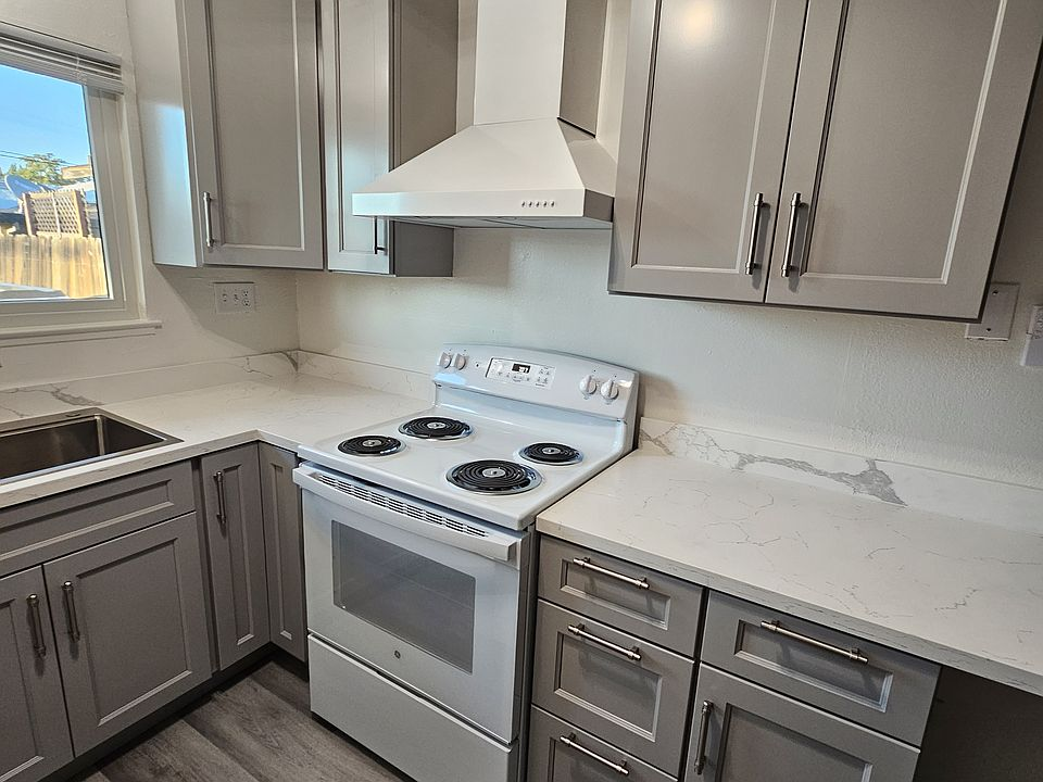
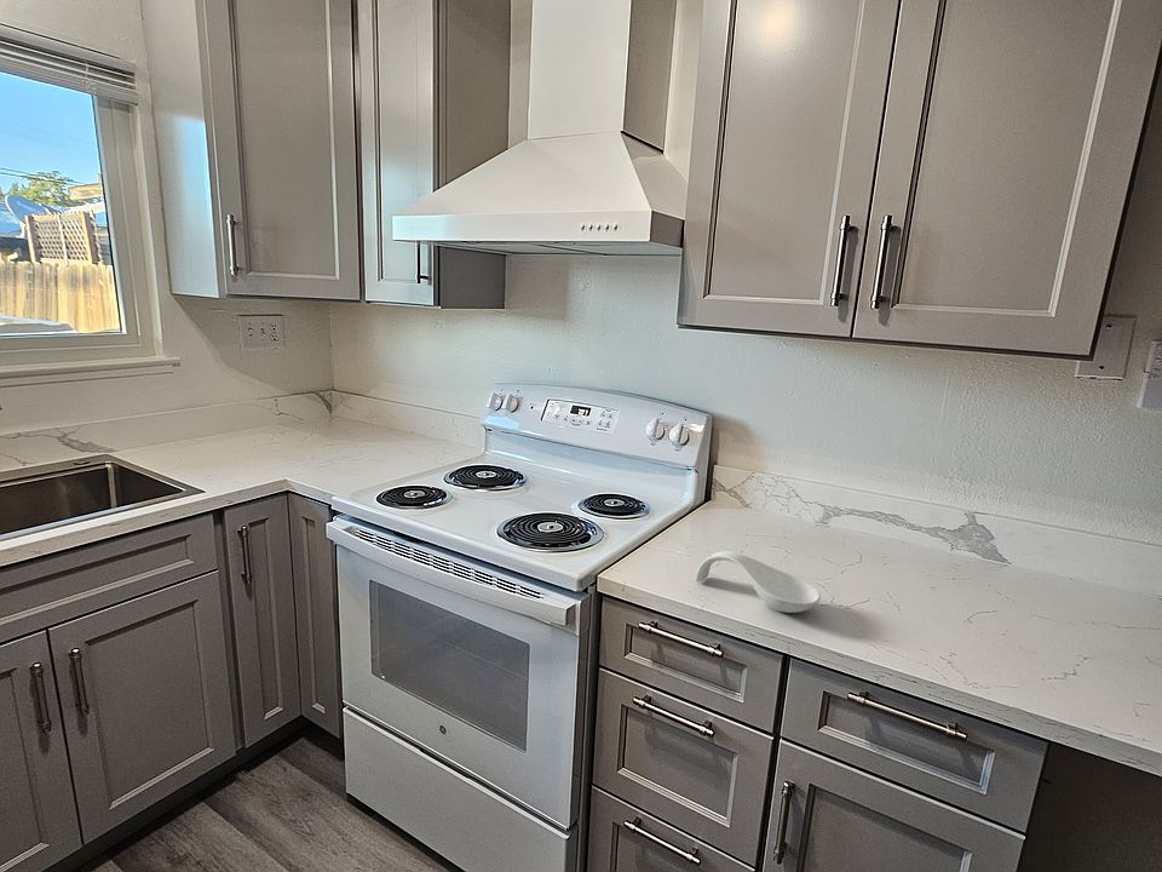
+ spoon rest [695,550,822,614]
